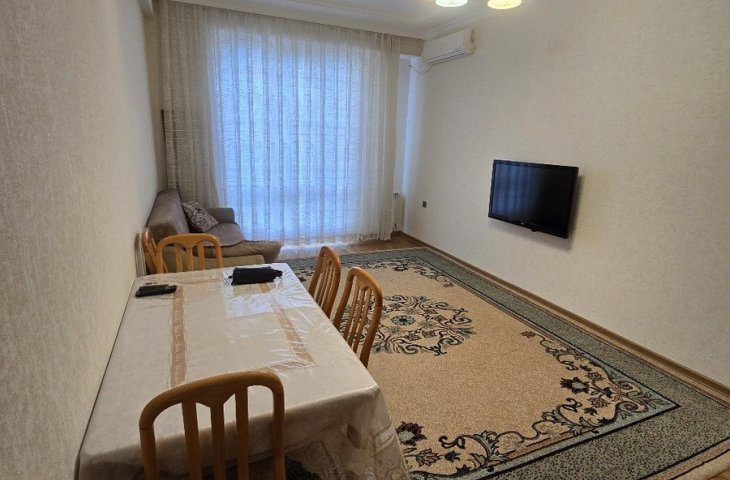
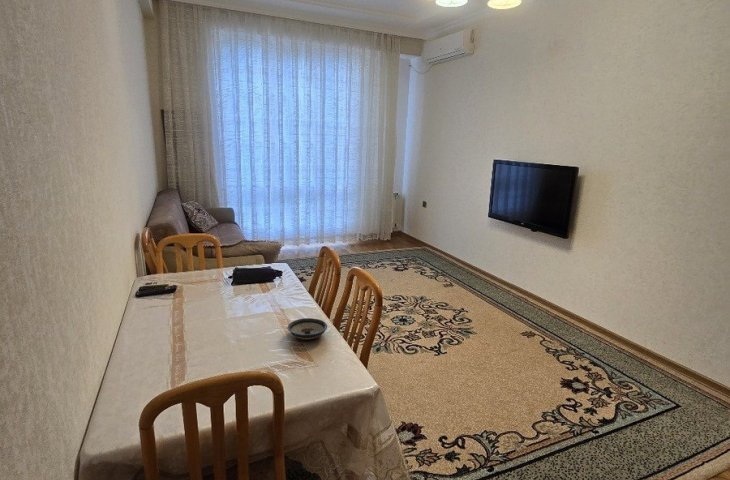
+ saucer [287,317,328,340]
